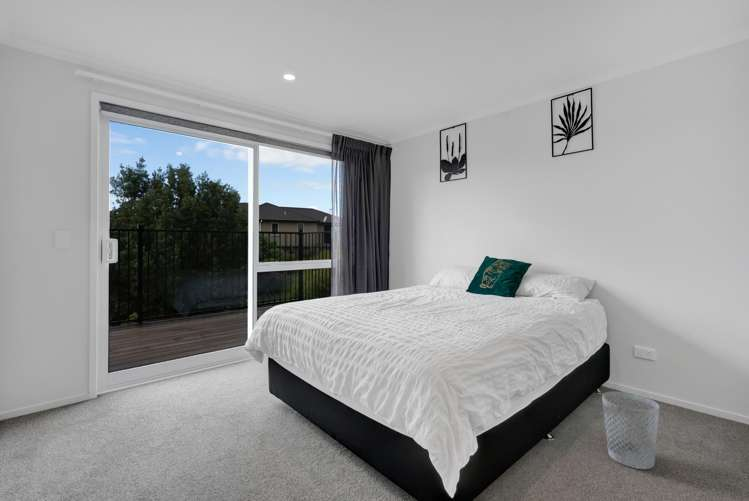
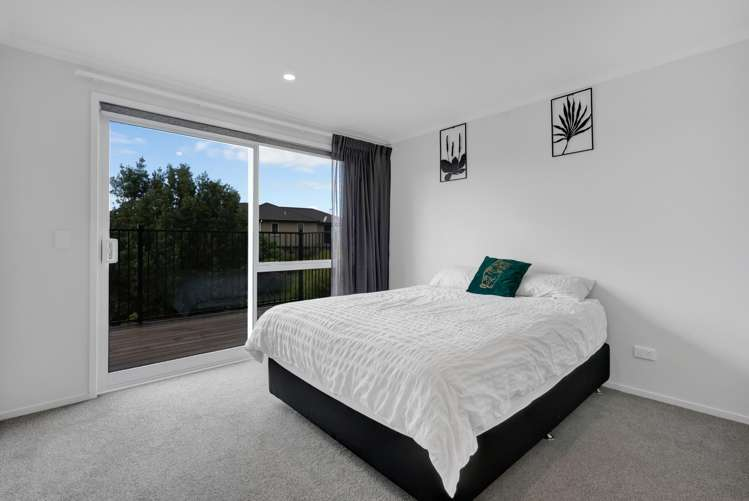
- wastebasket [601,391,660,470]
